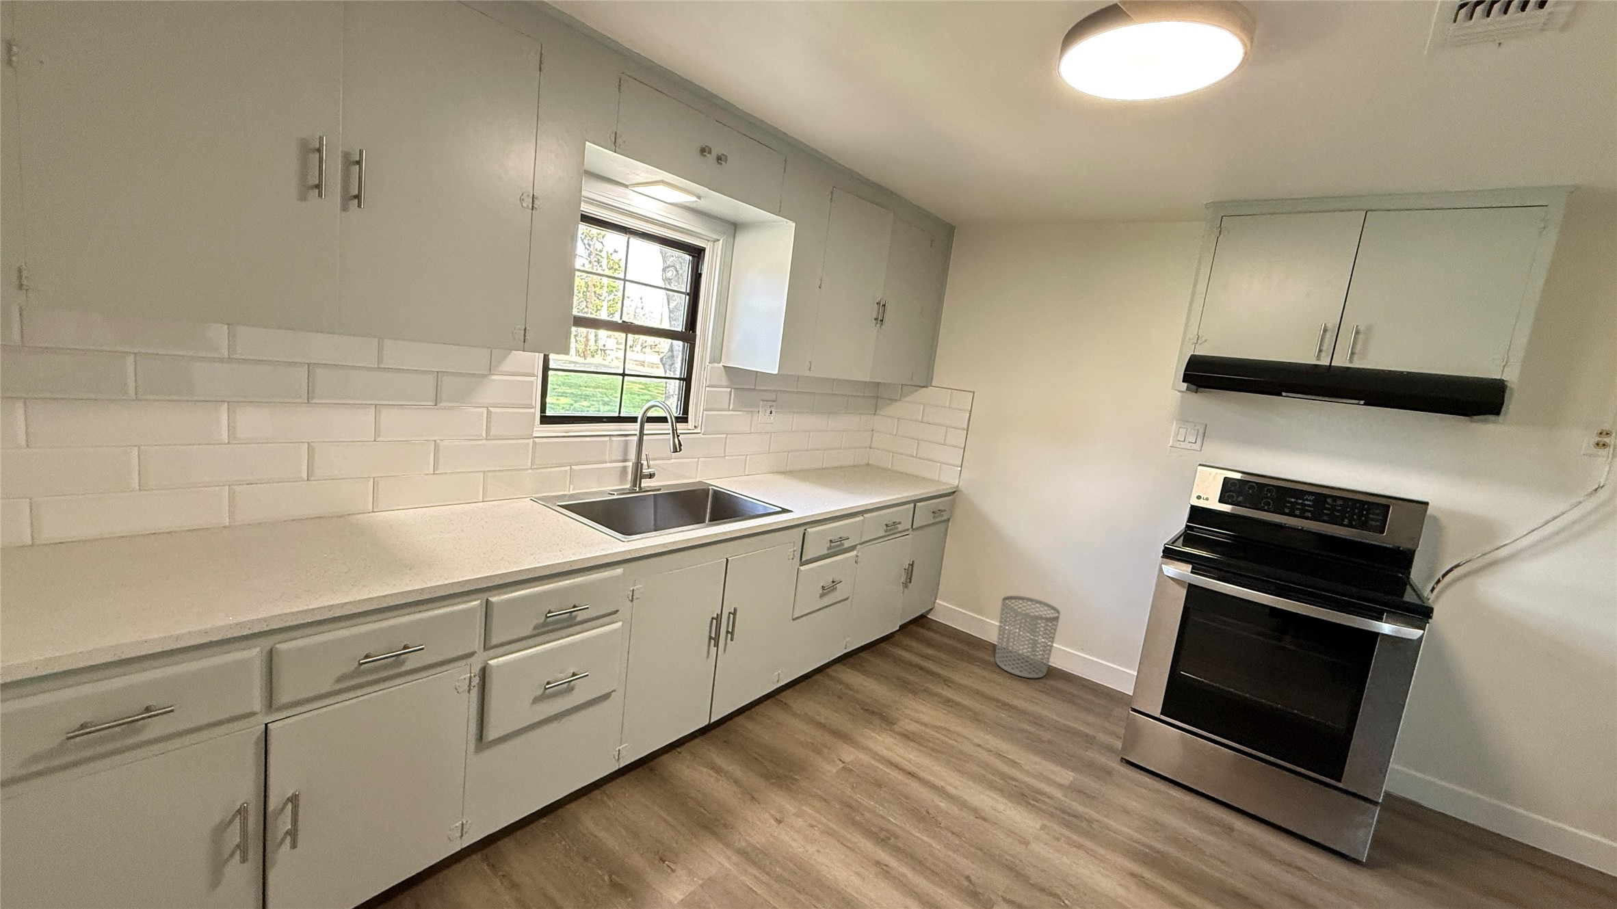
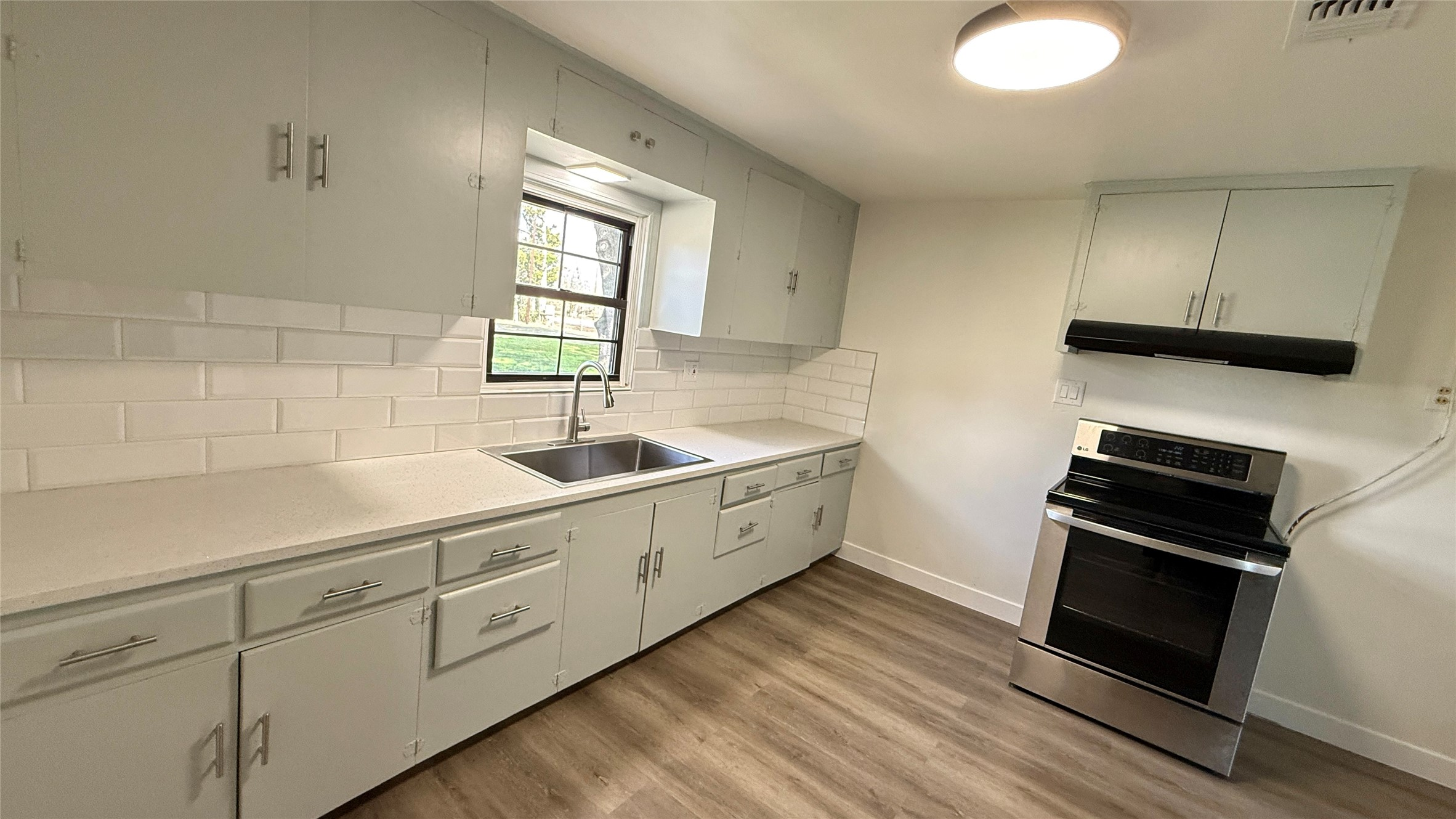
- waste bin [995,595,1061,678]
